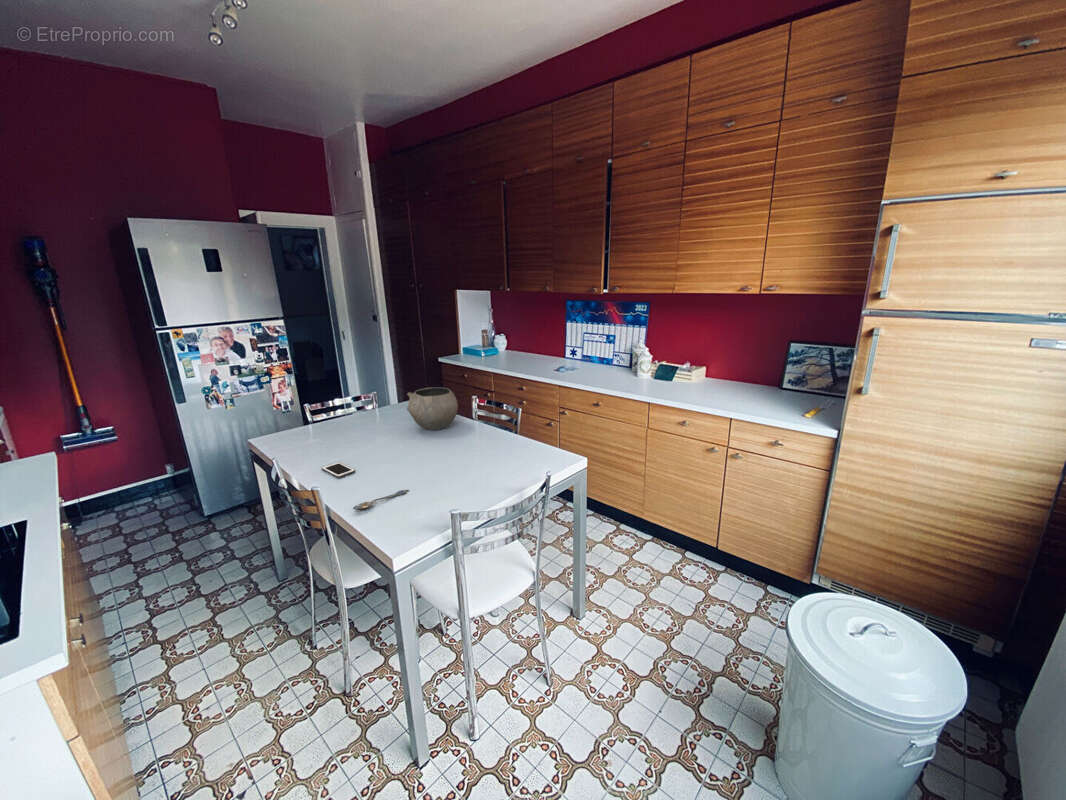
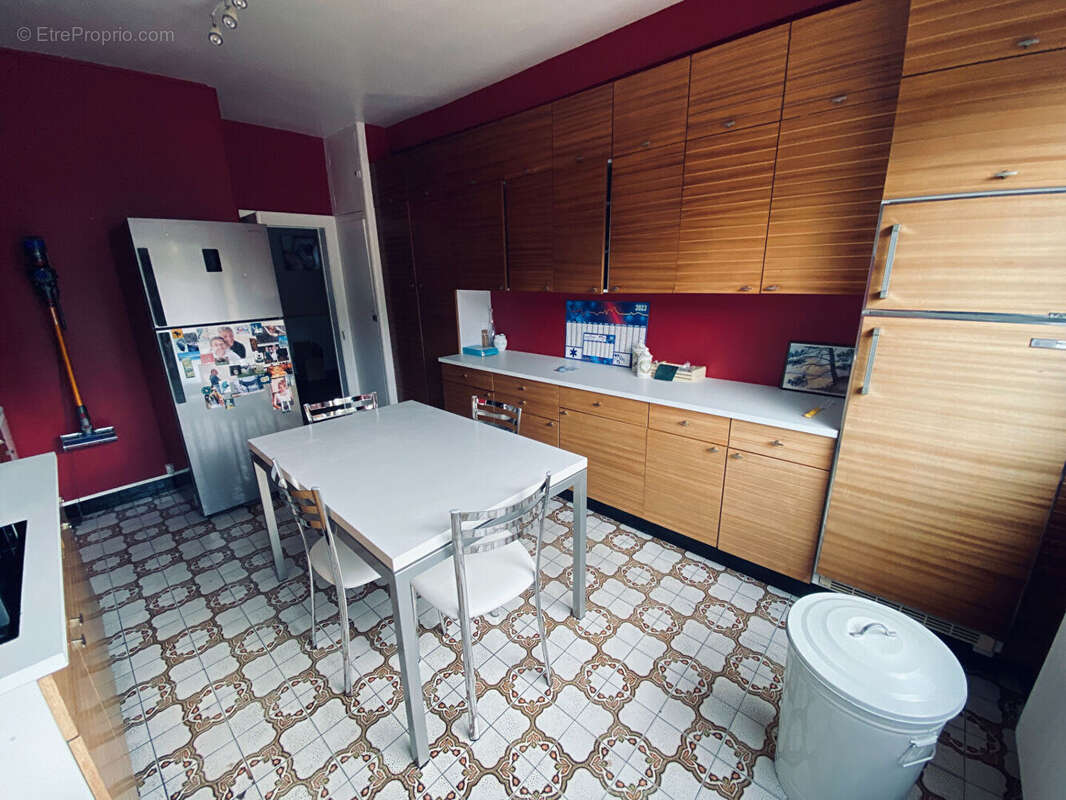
- spoon [352,489,410,511]
- bowl [406,387,459,431]
- cell phone [321,461,356,479]
